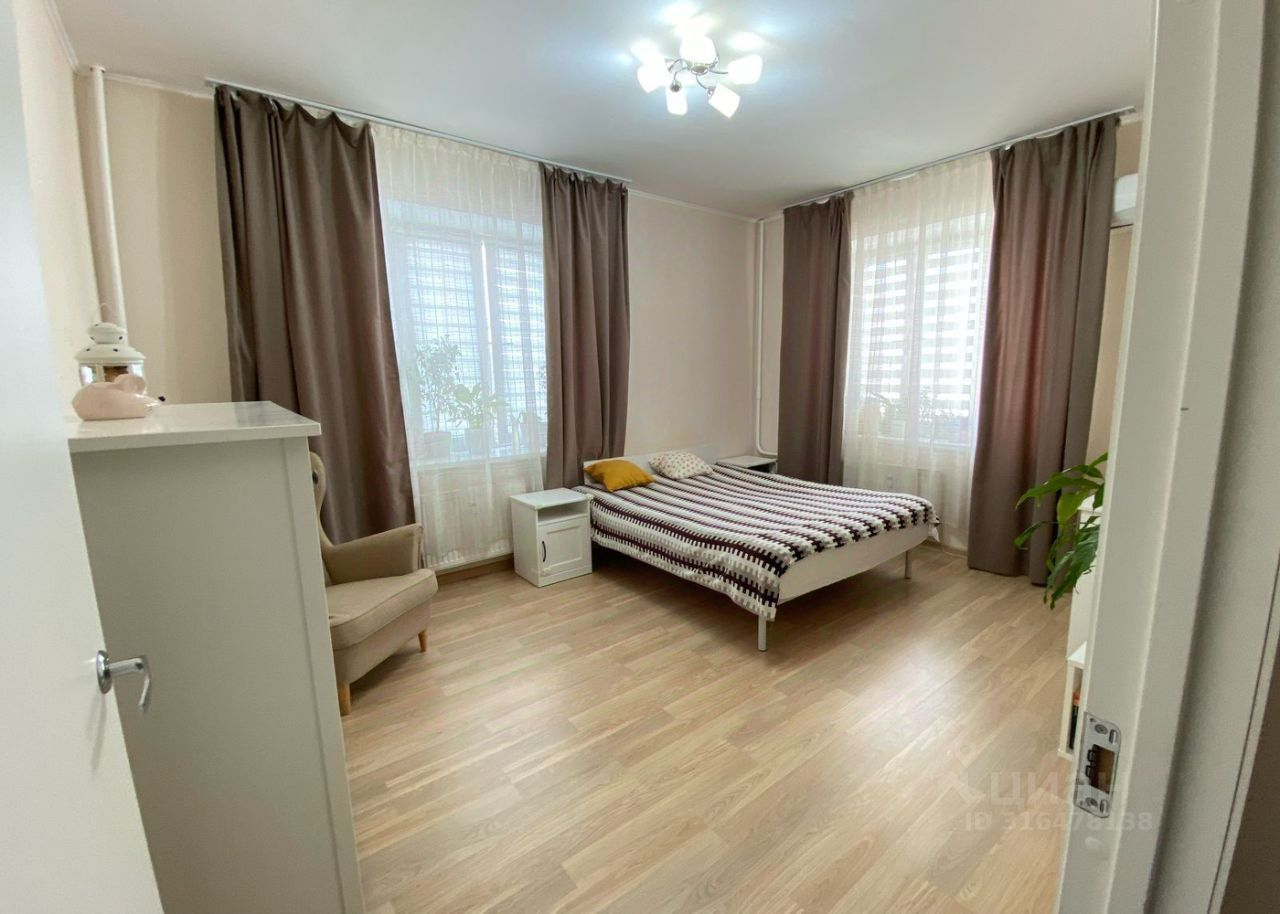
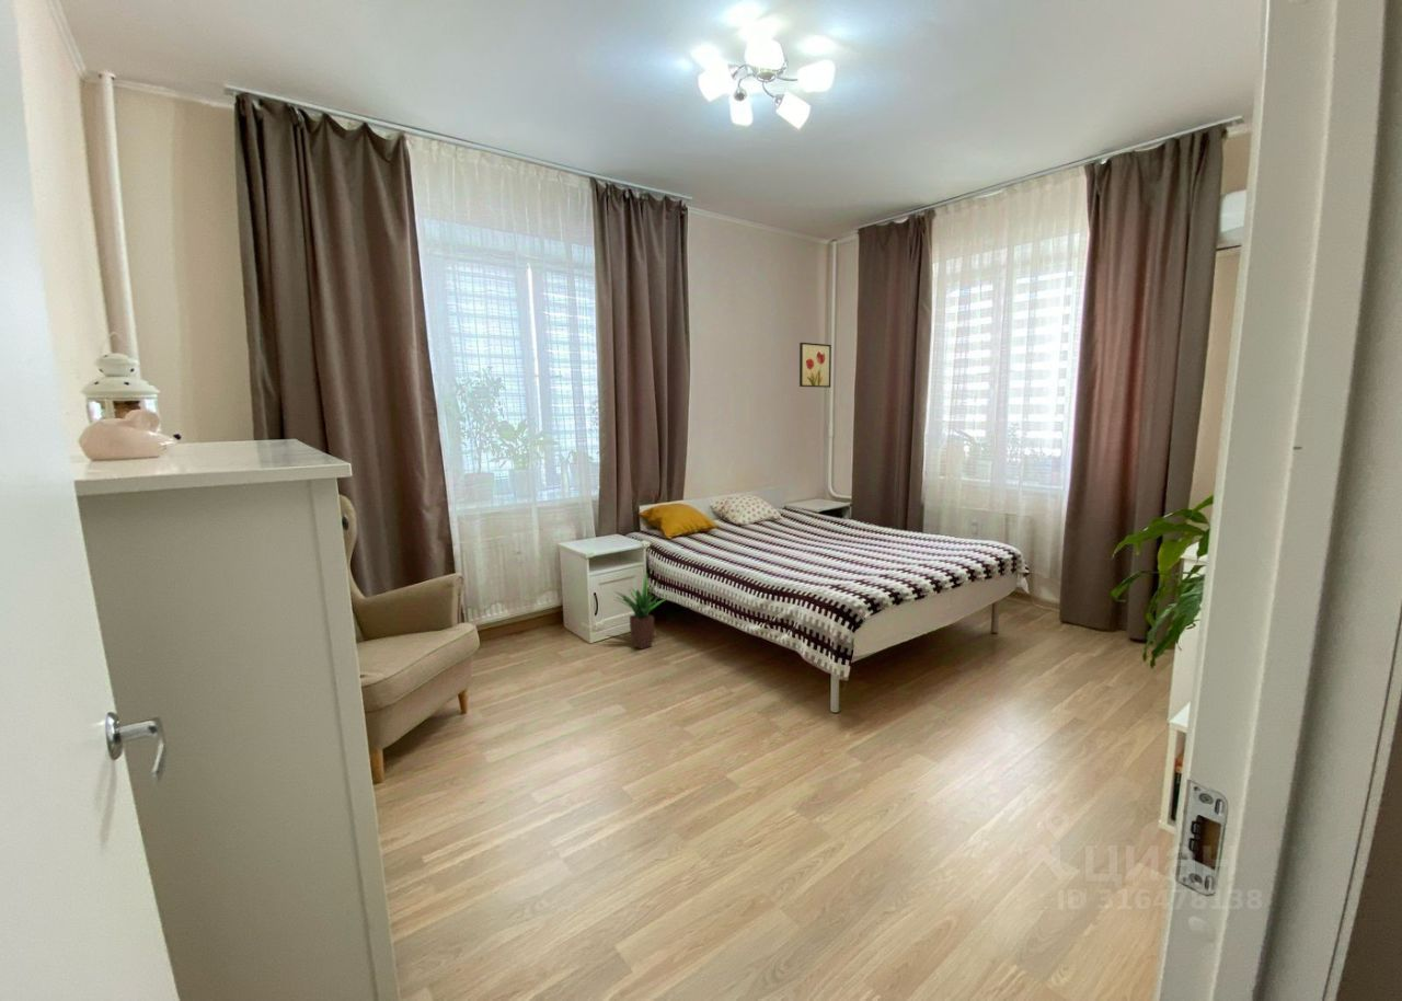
+ potted plant [614,572,669,651]
+ wall art [798,342,832,389]
